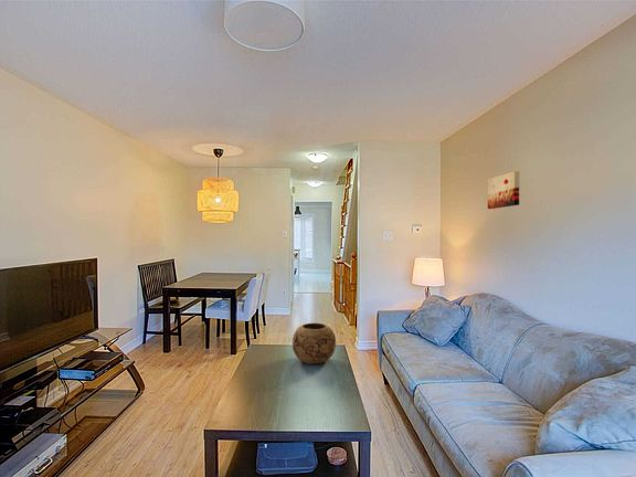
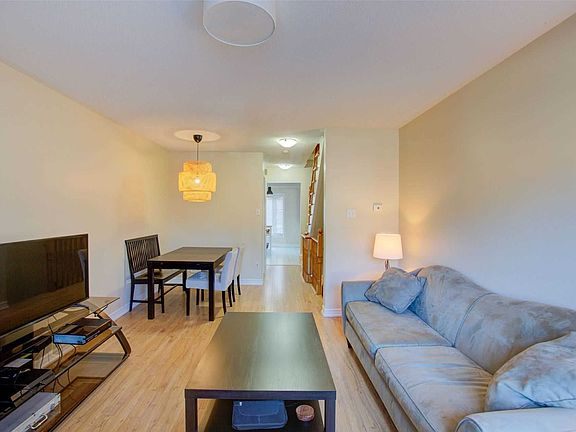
- decorative bowl [292,322,337,365]
- wall art [487,170,520,210]
